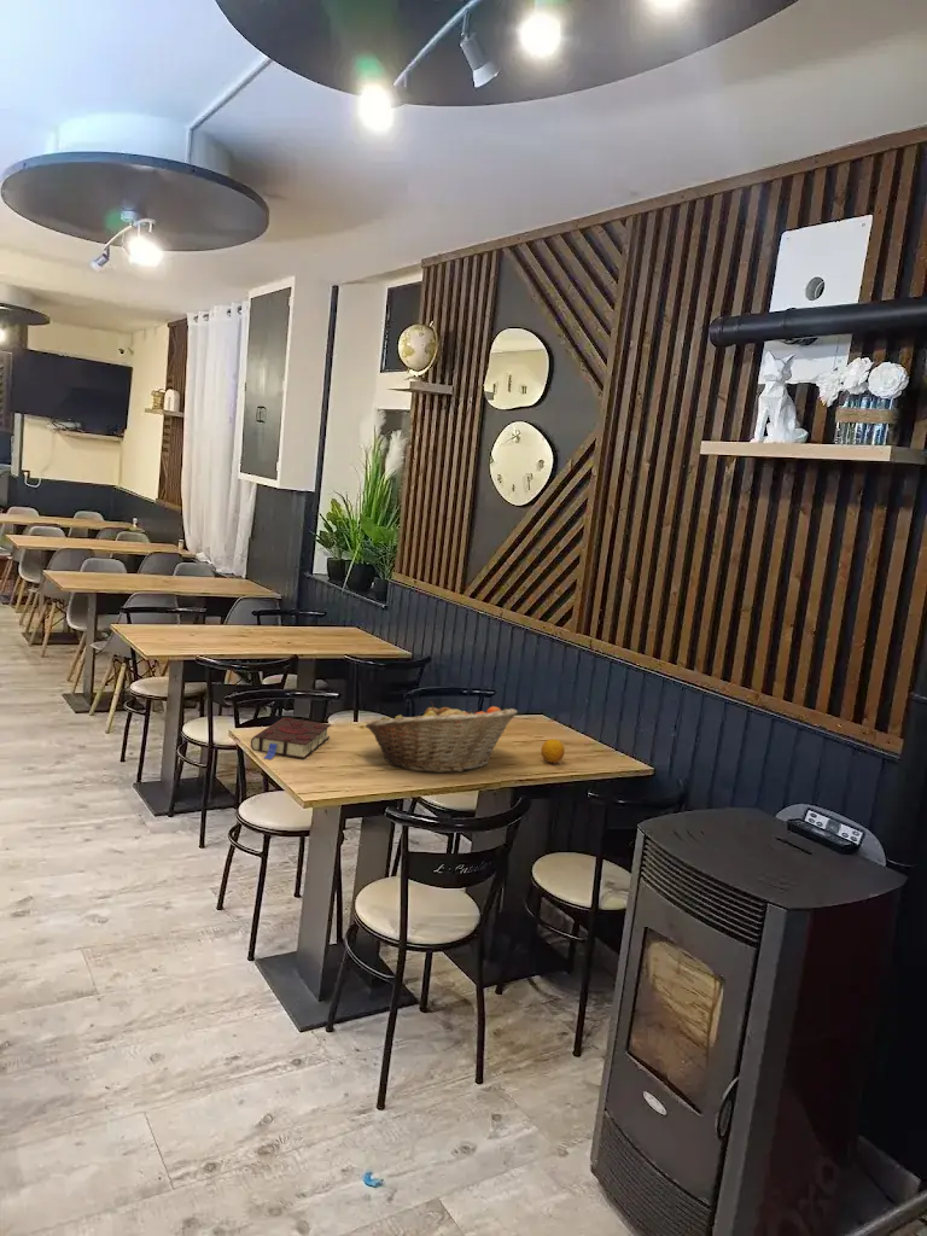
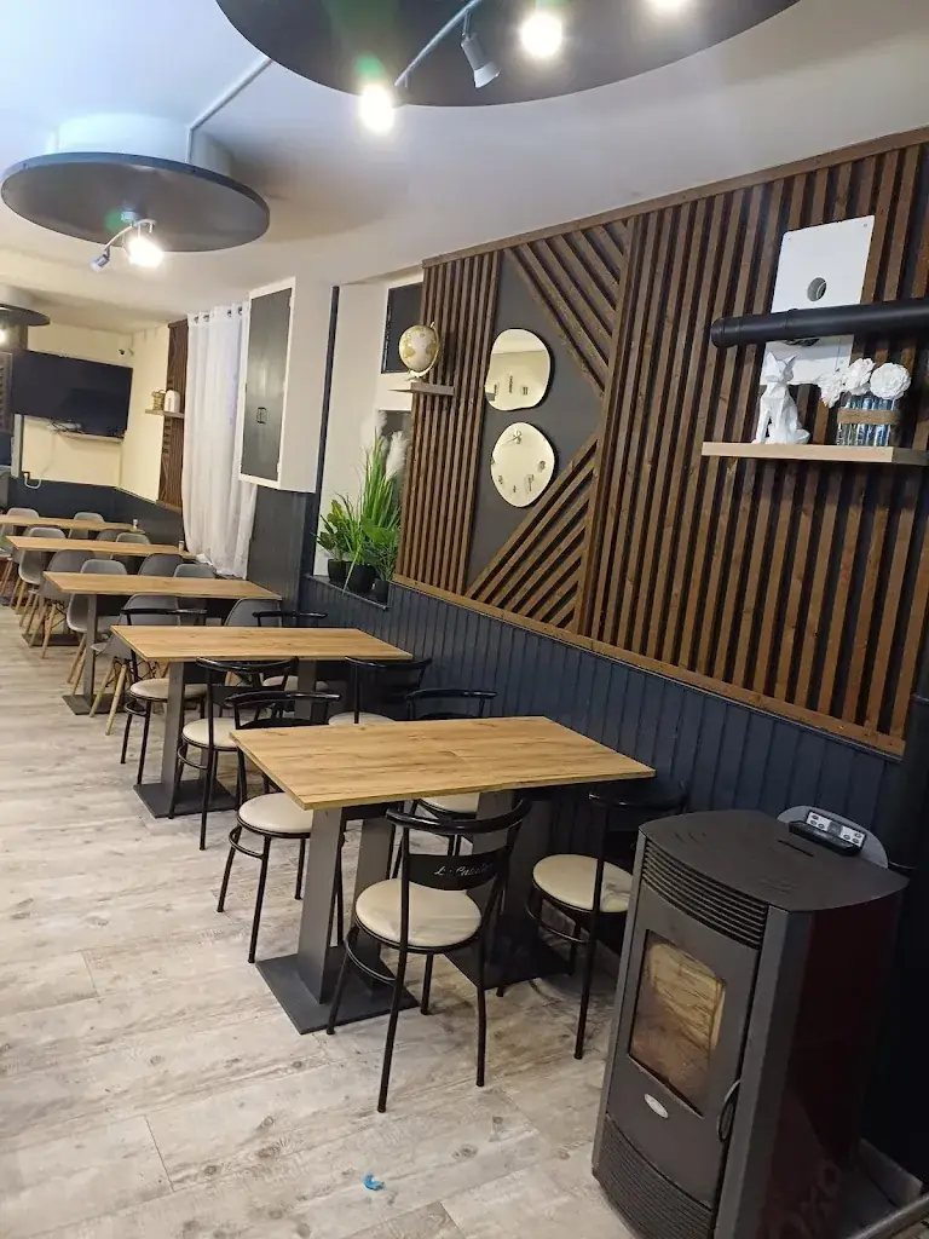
- book [250,717,332,760]
- fruit basket [365,701,519,774]
- fruit [540,737,566,764]
